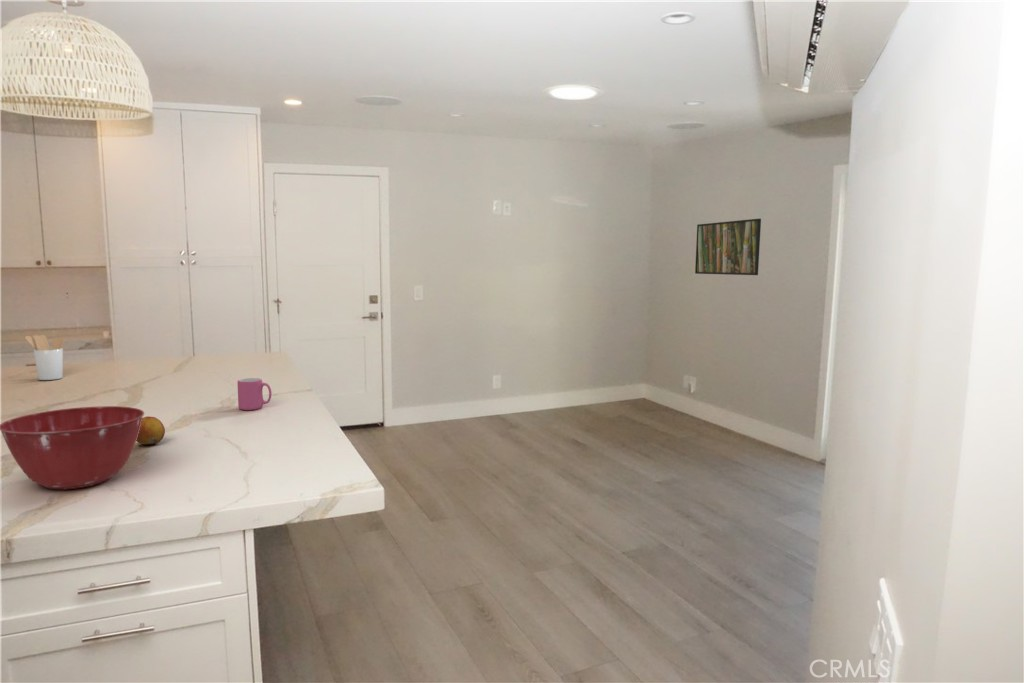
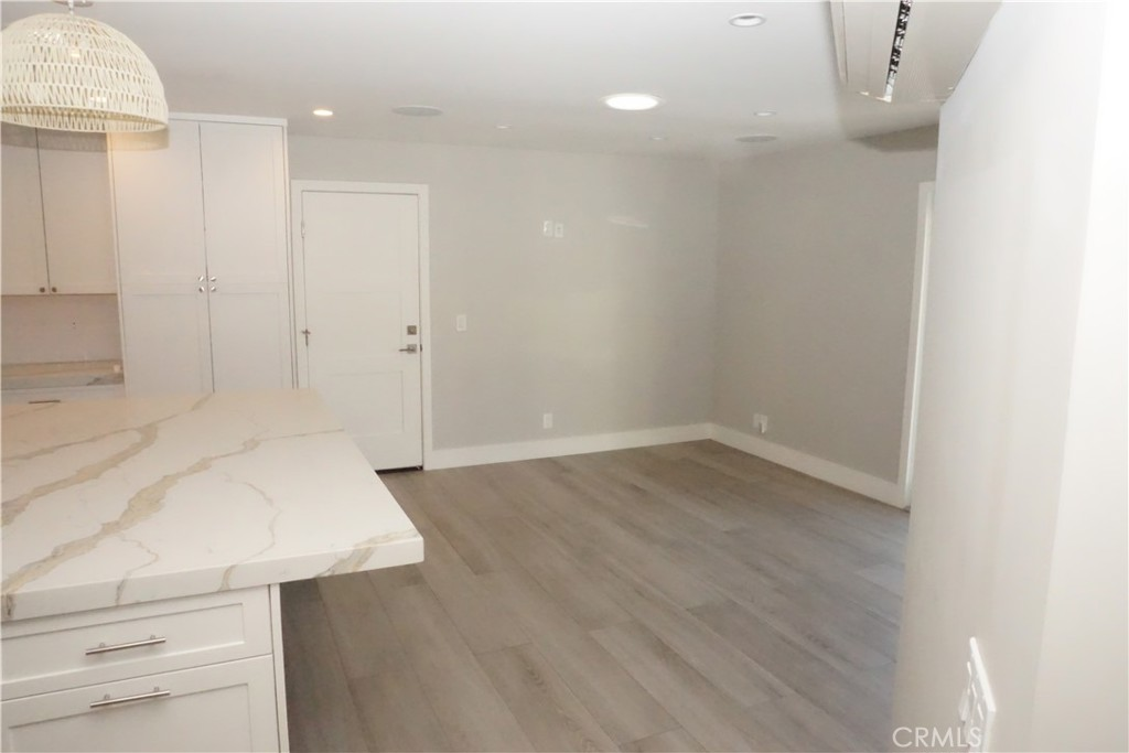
- mixing bowl [0,405,145,490]
- utensil holder [24,334,66,381]
- fruit [136,415,166,445]
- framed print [694,218,762,276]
- mug [236,377,273,411]
